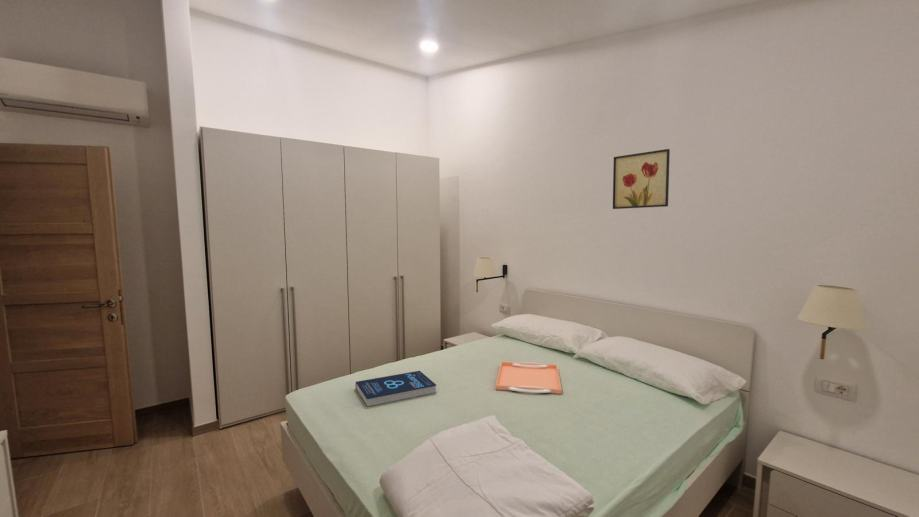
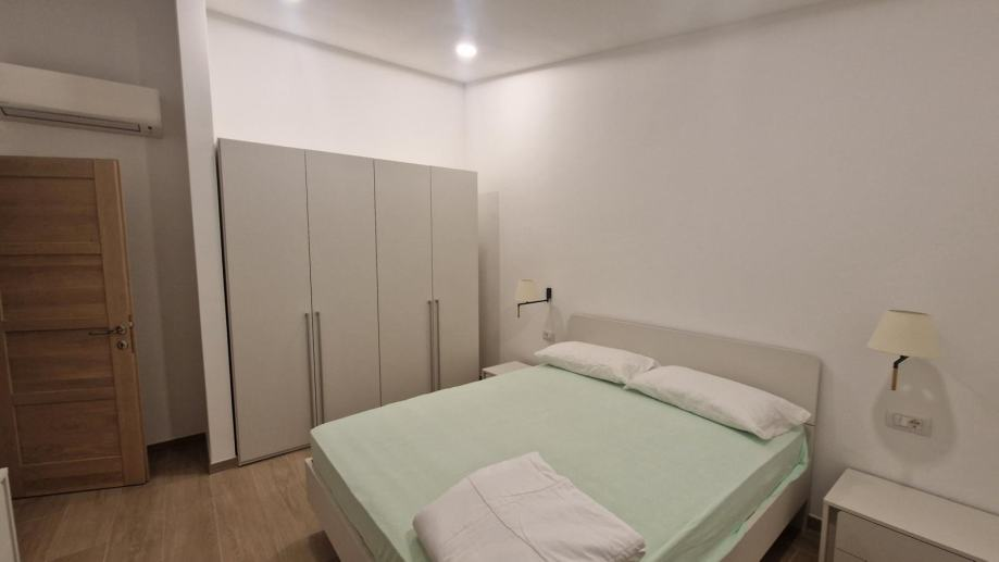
- wall art [612,148,671,210]
- serving tray [495,361,563,395]
- book [355,370,437,408]
